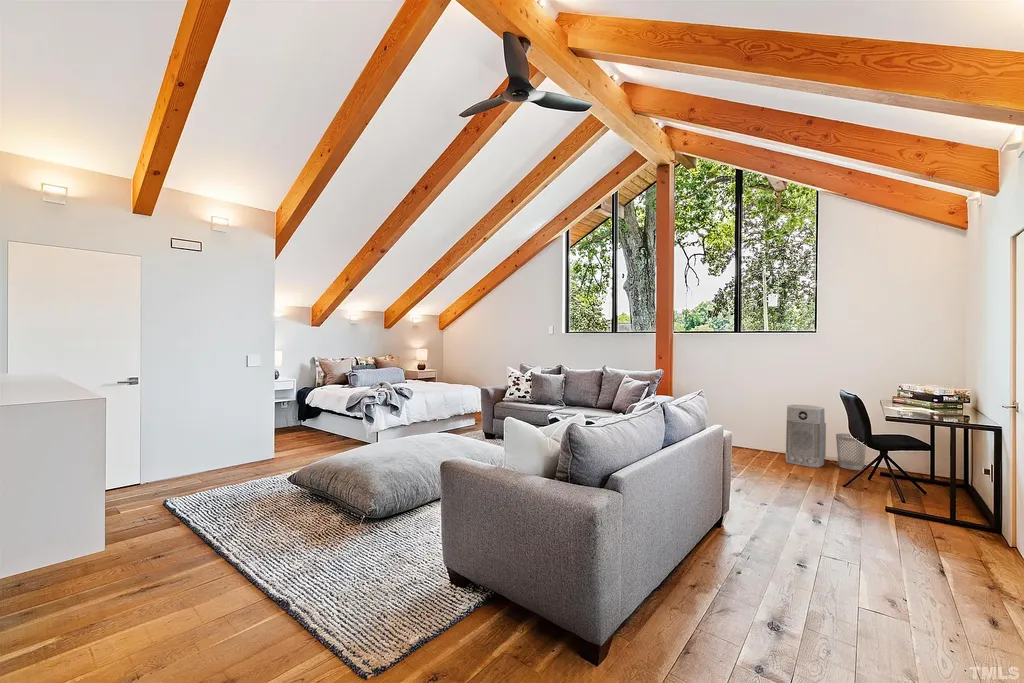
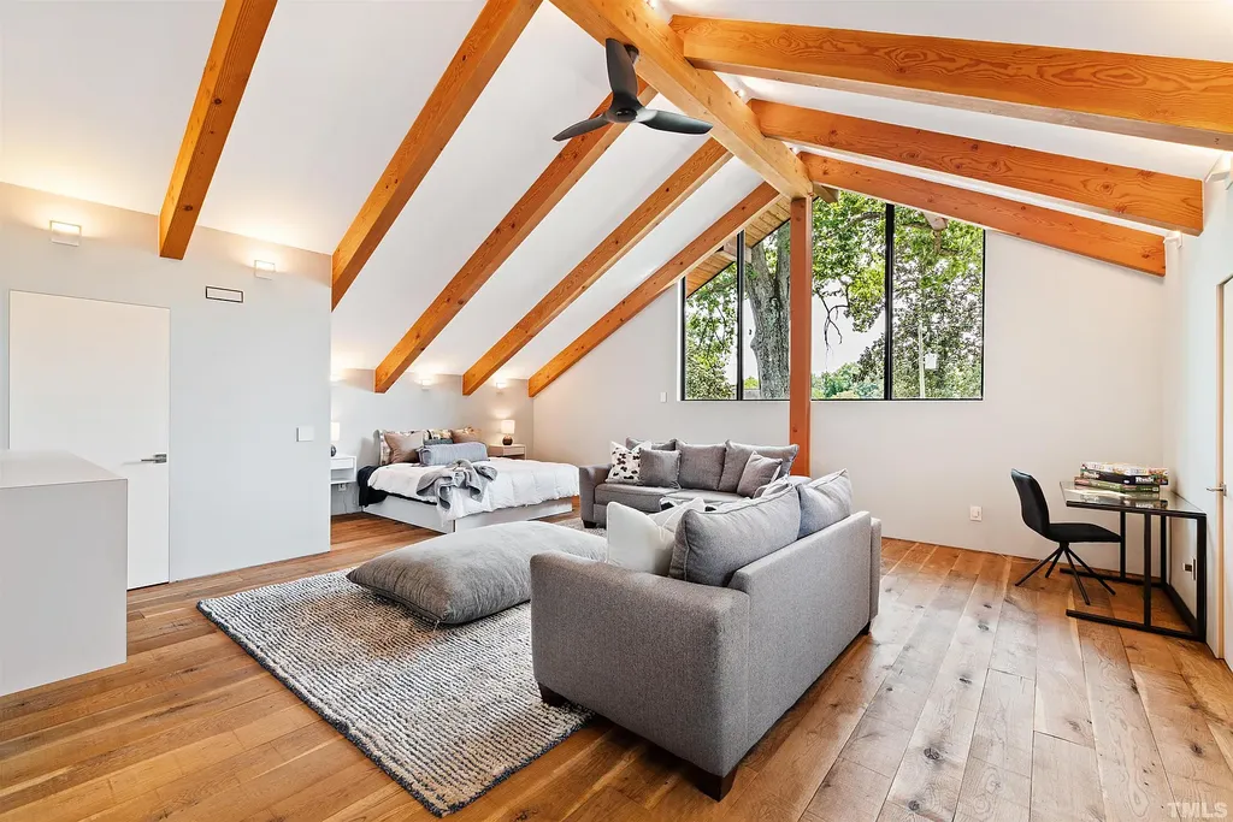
- wastebasket [835,433,867,471]
- air purifier [785,404,827,468]
